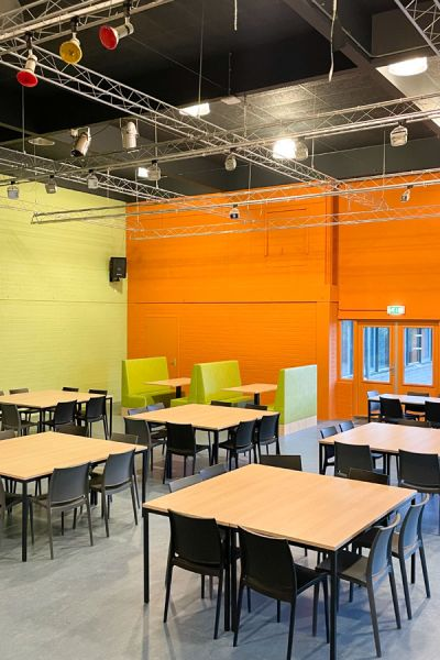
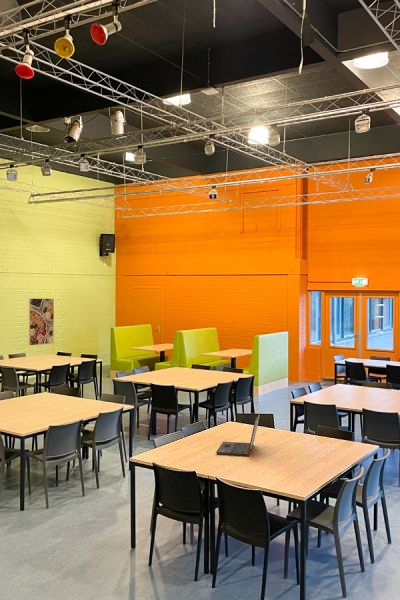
+ laptop [215,414,261,457]
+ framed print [28,297,55,346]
